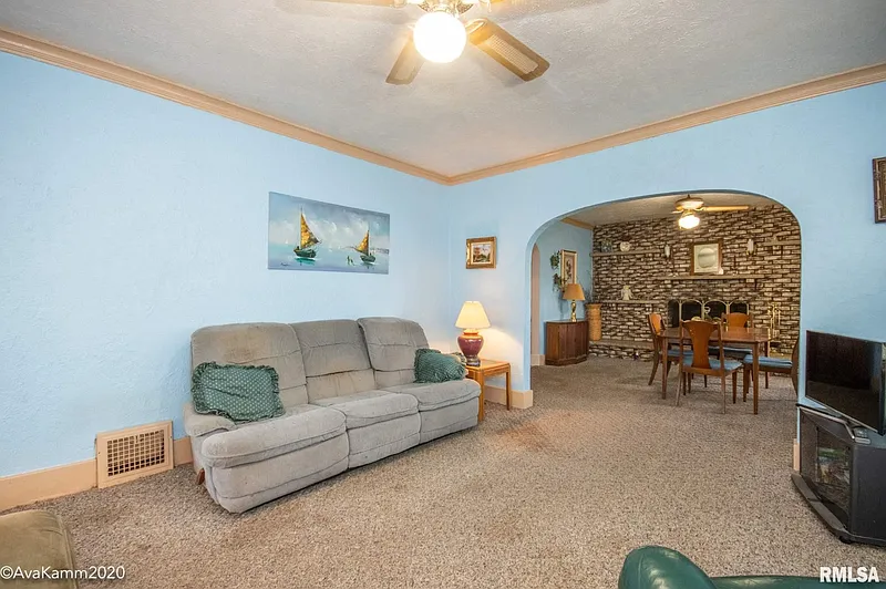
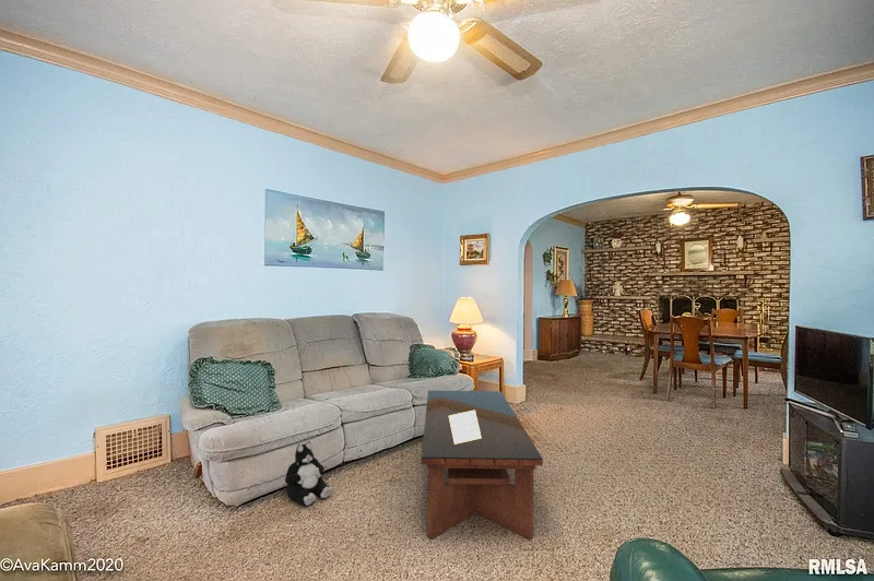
+ plush toy [284,441,334,507]
+ coffee table [421,390,544,542]
